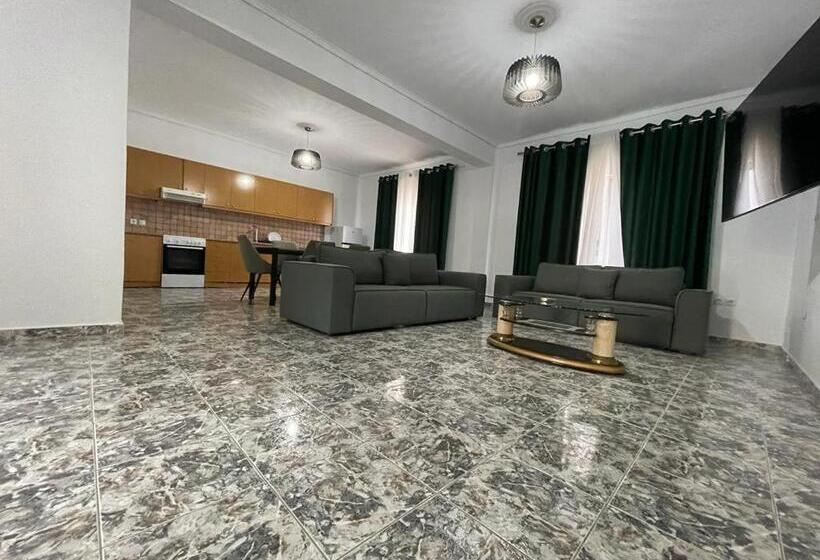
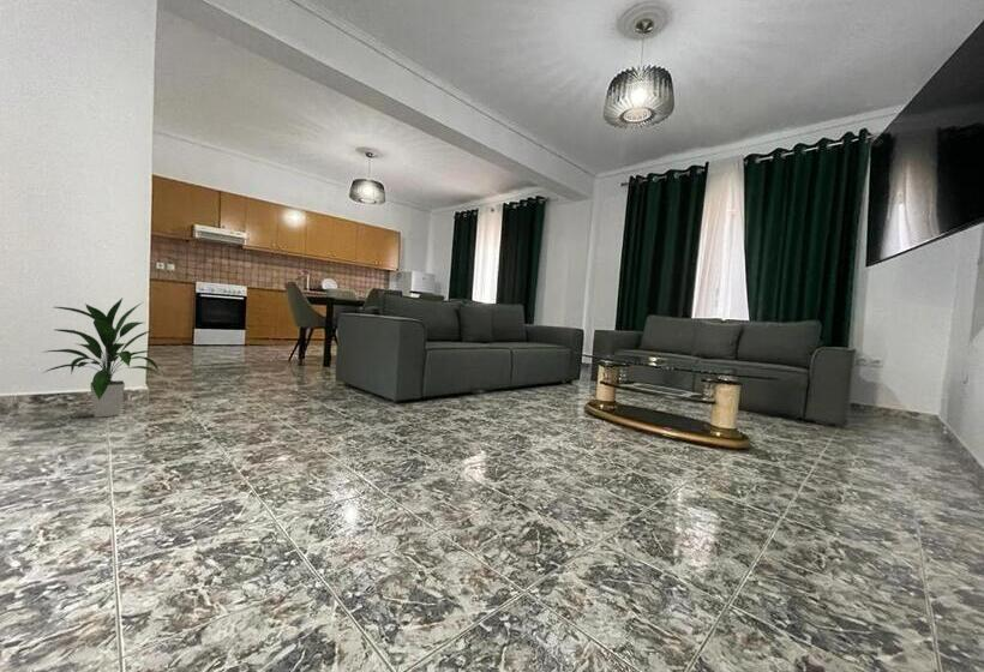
+ indoor plant [41,296,160,419]
